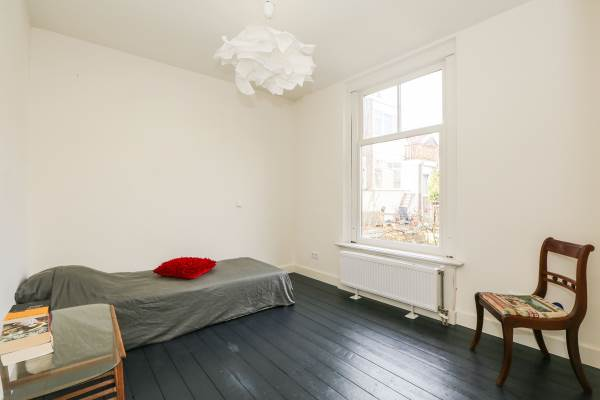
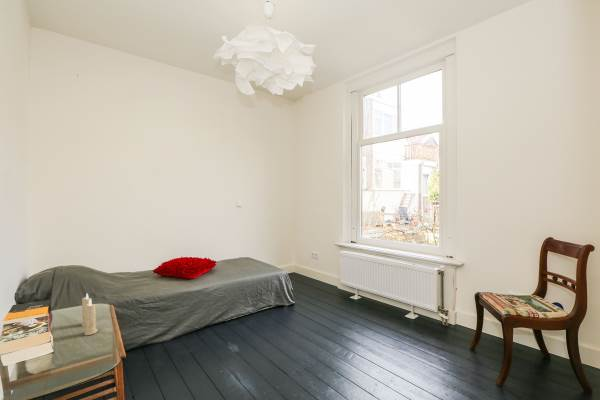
+ candle [81,293,99,336]
